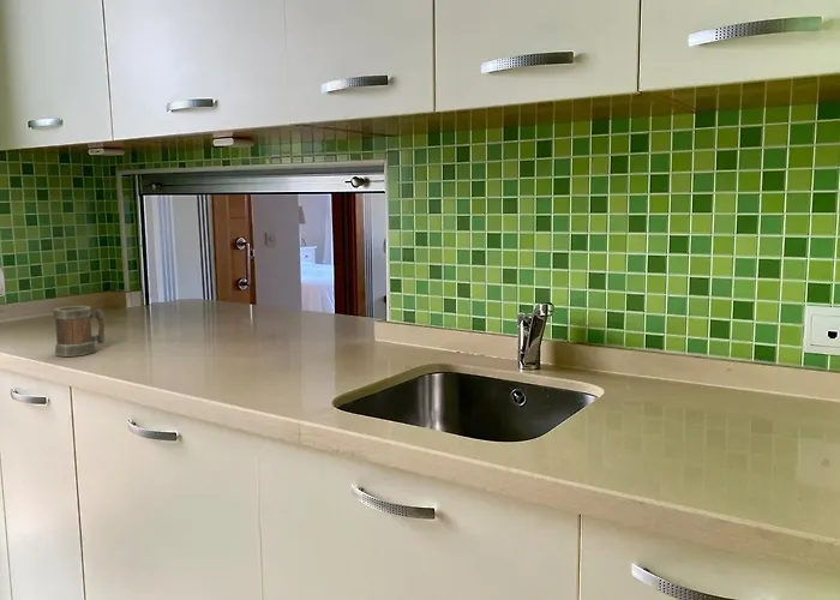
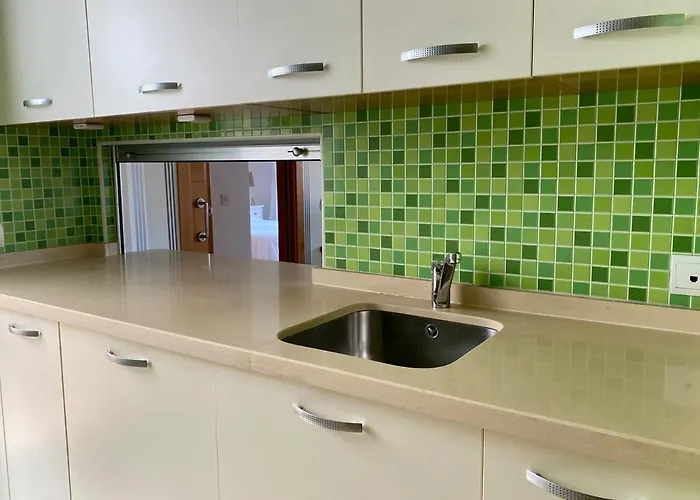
- mug [53,305,107,358]
